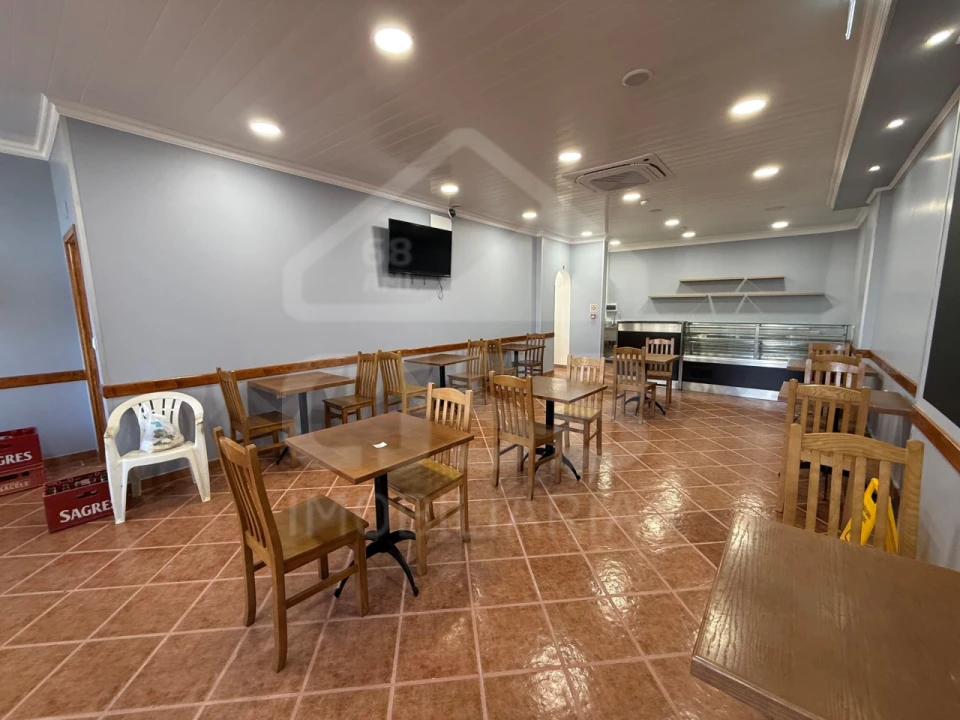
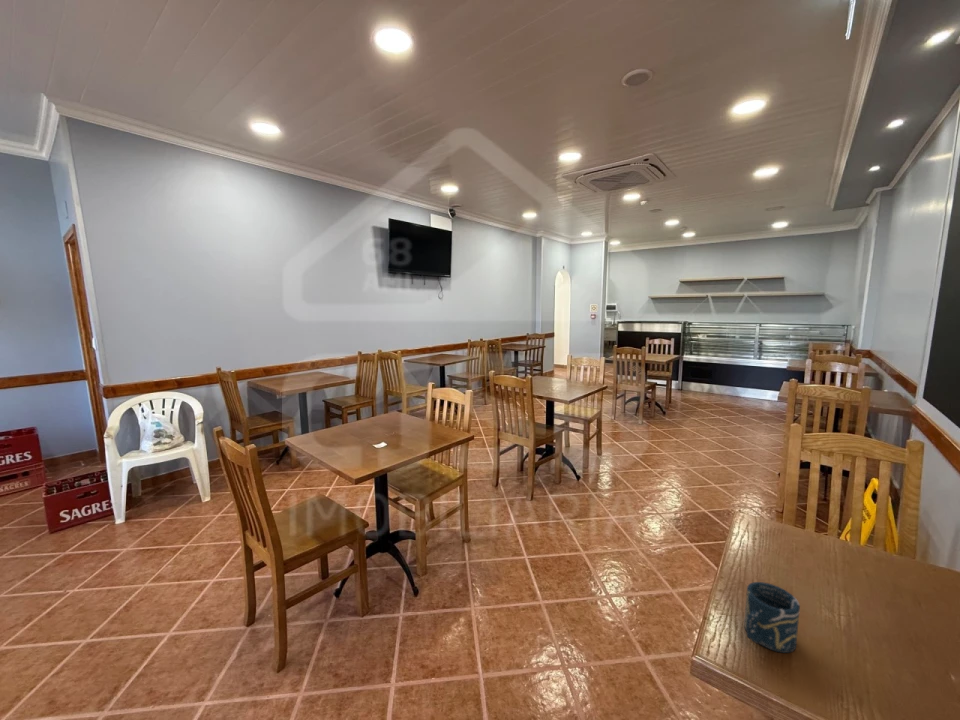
+ cup [743,581,801,654]
